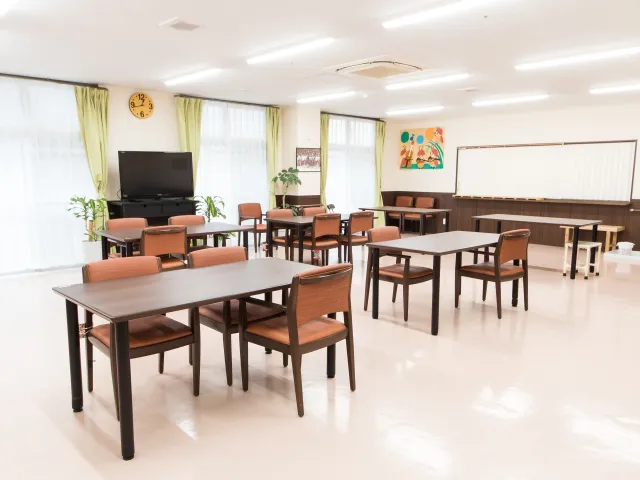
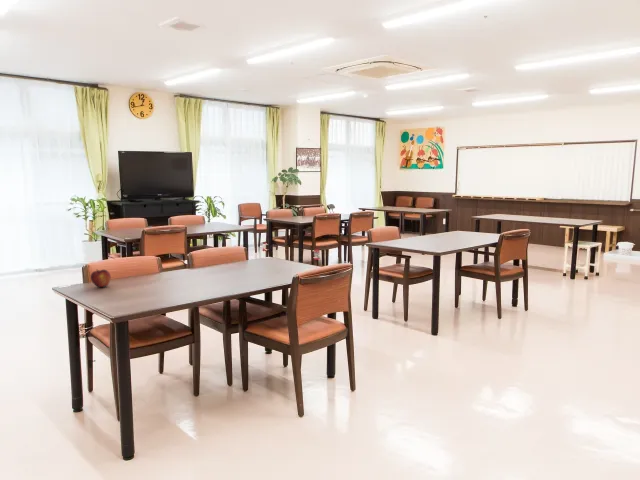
+ fruit [89,269,112,288]
